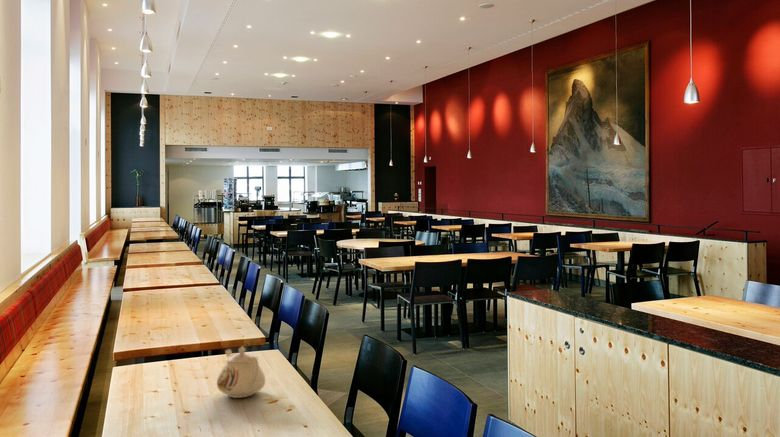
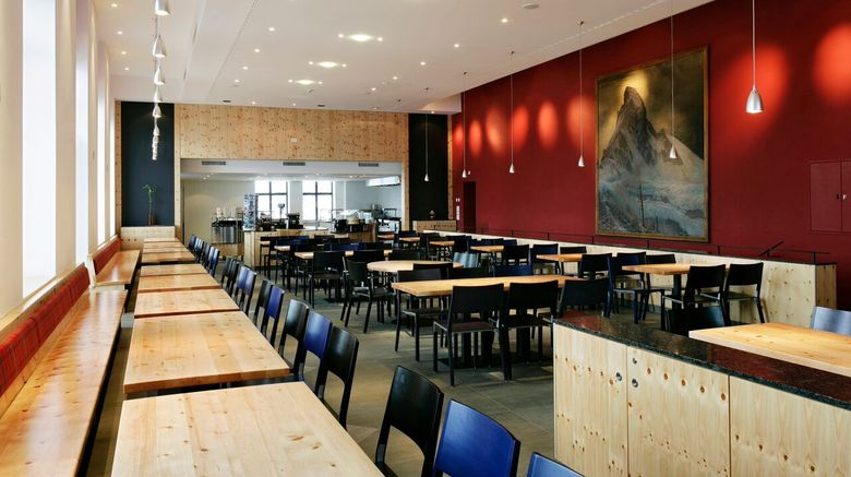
- teapot [216,345,266,399]
